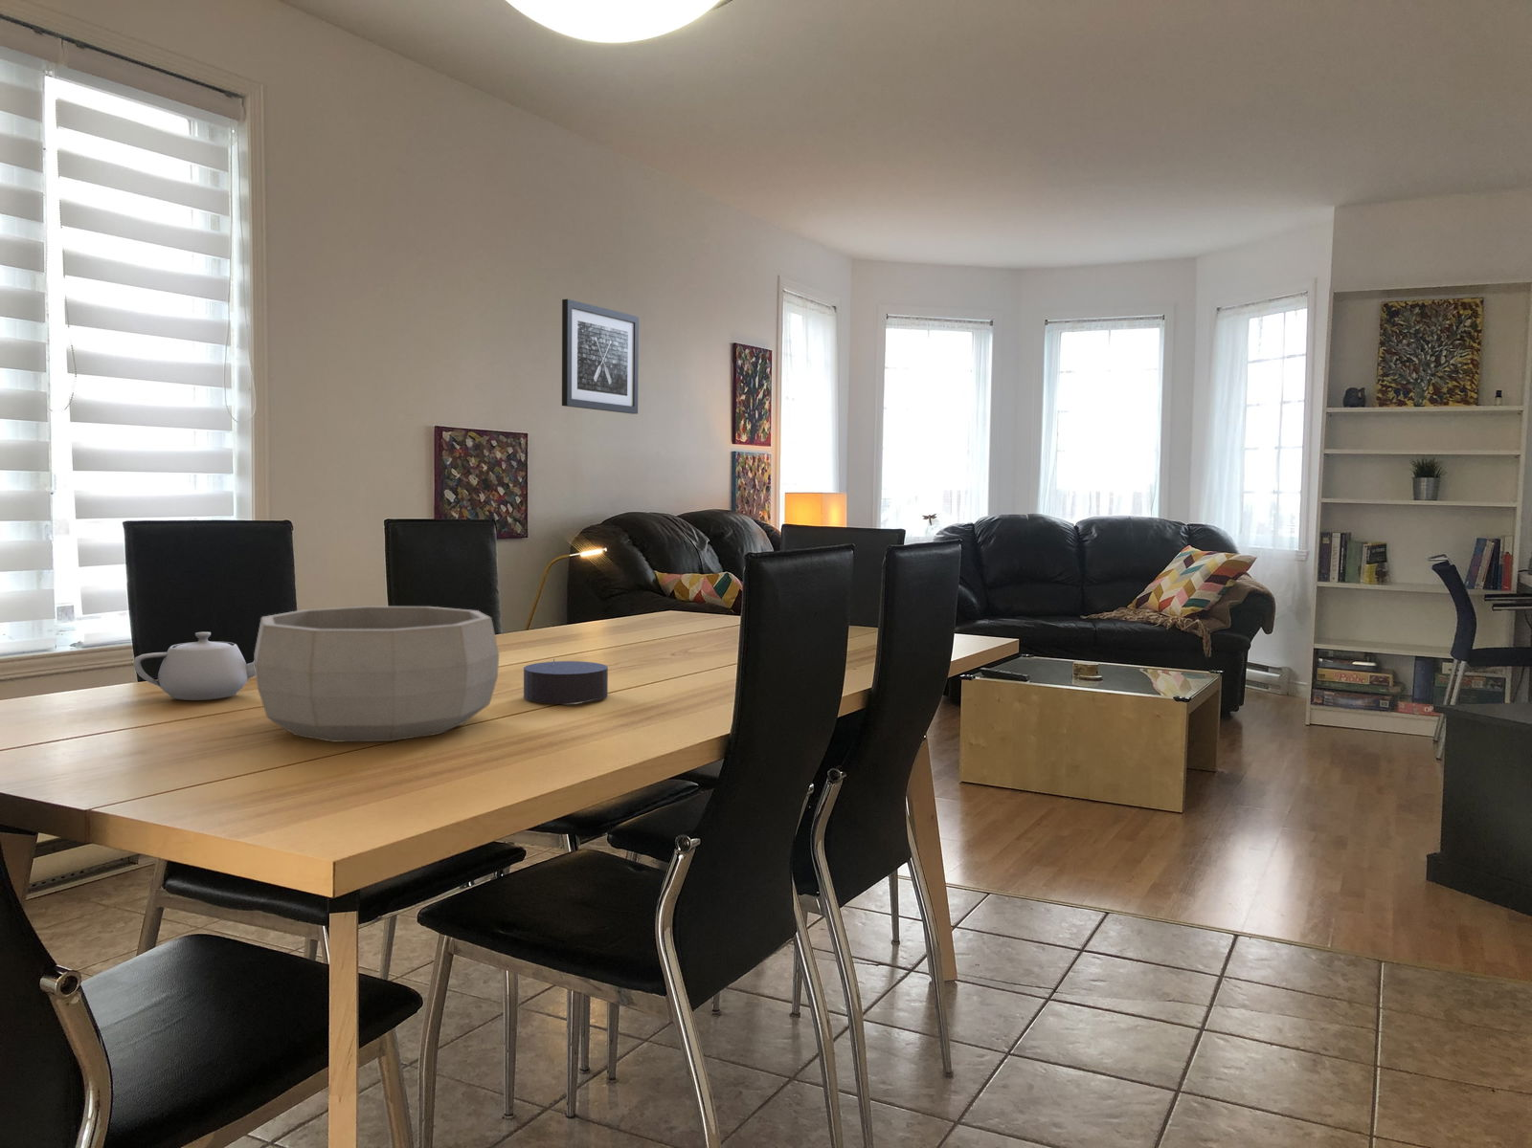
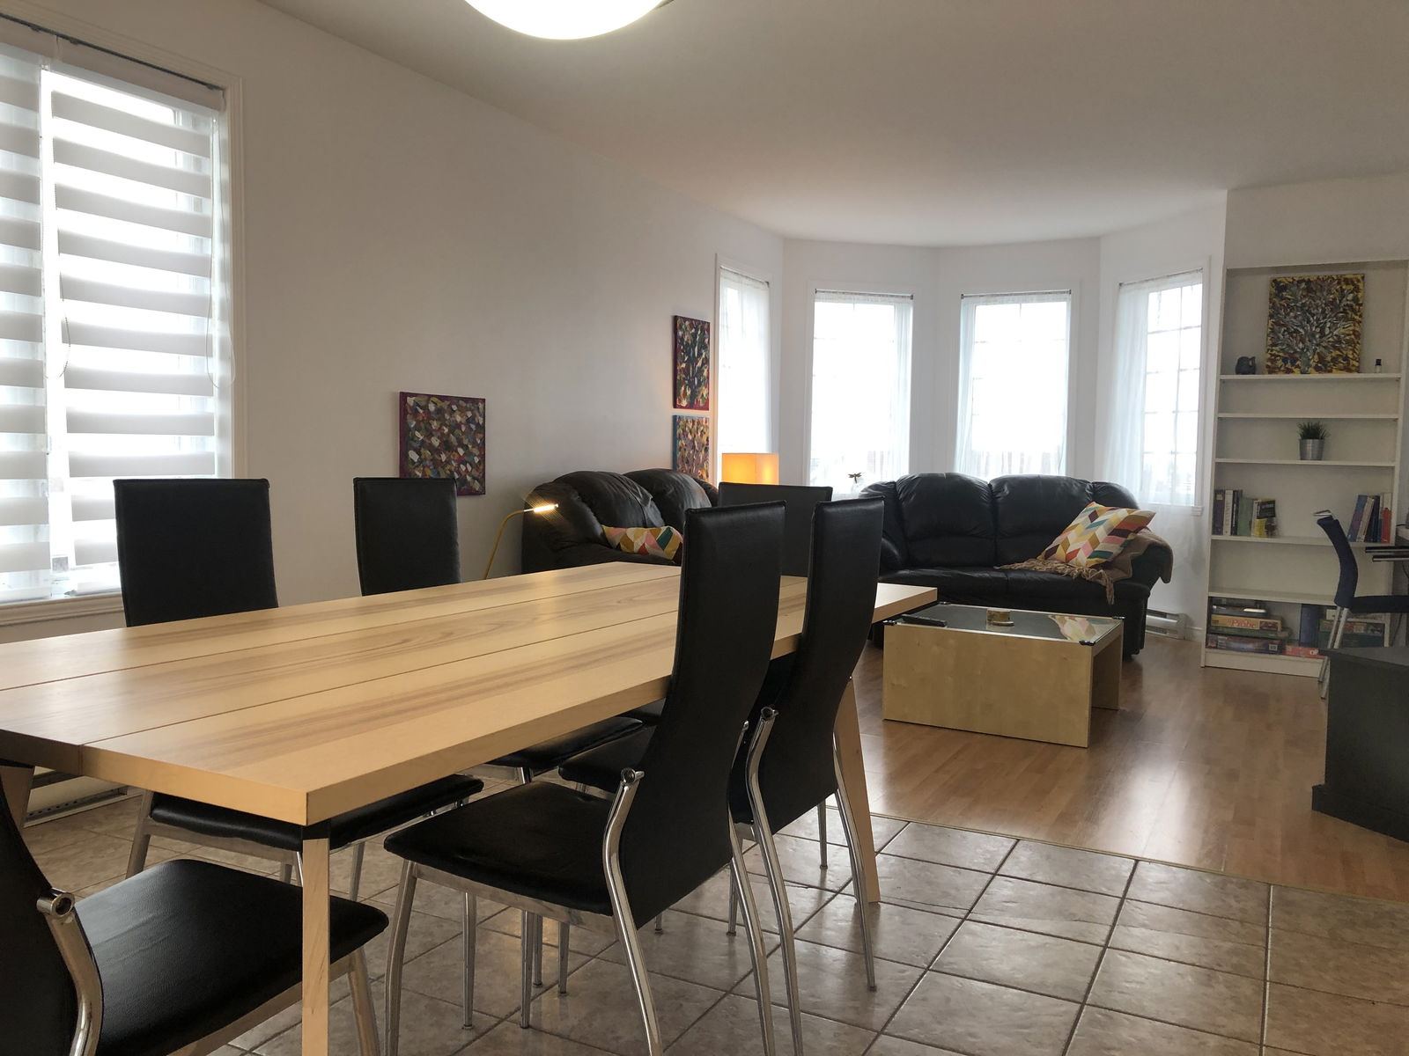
- decorative bowl [253,605,499,743]
- wall art [561,299,639,415]
- teapot [133,632,256,702]
- candle [522,658,609,705]
